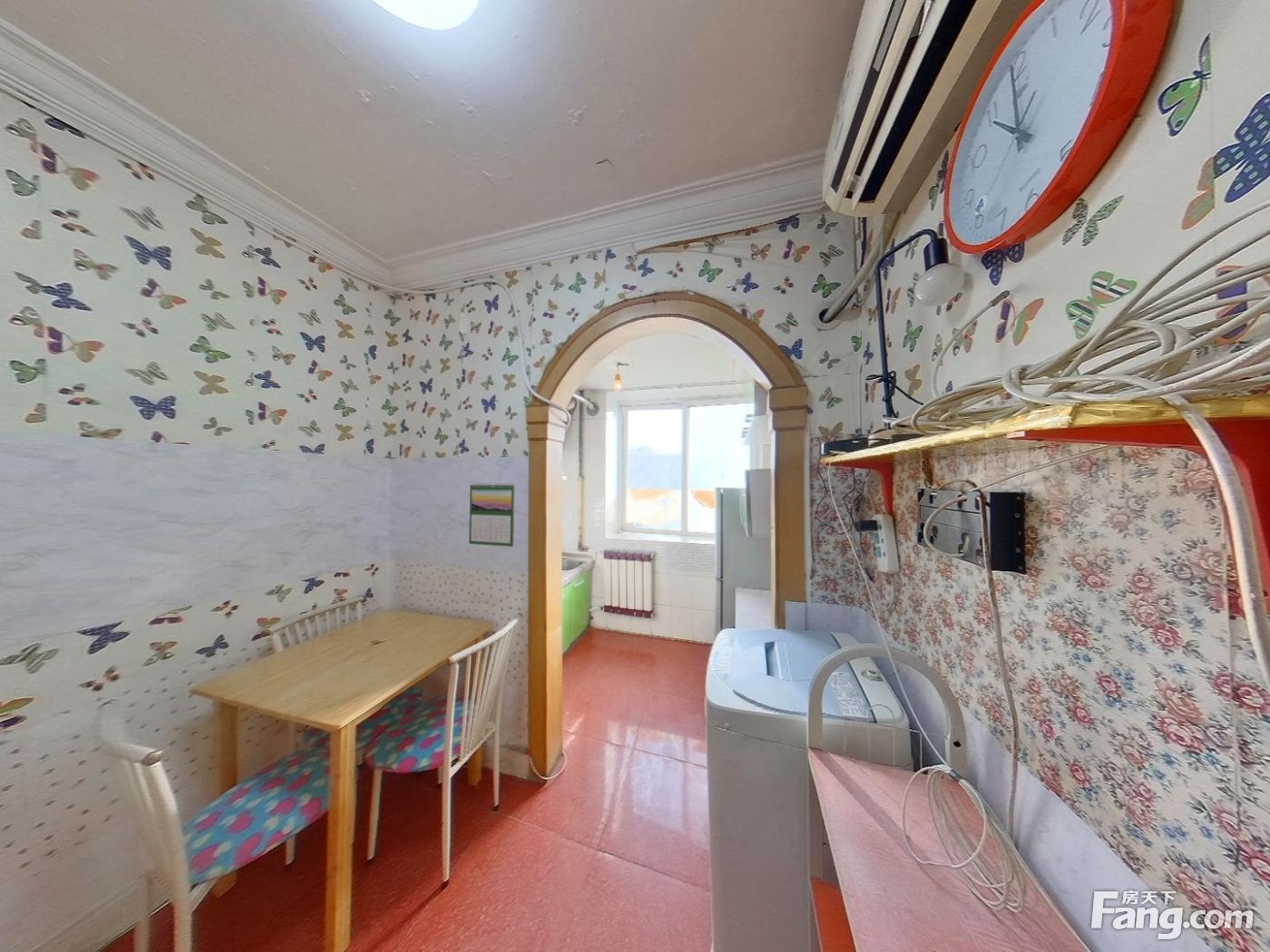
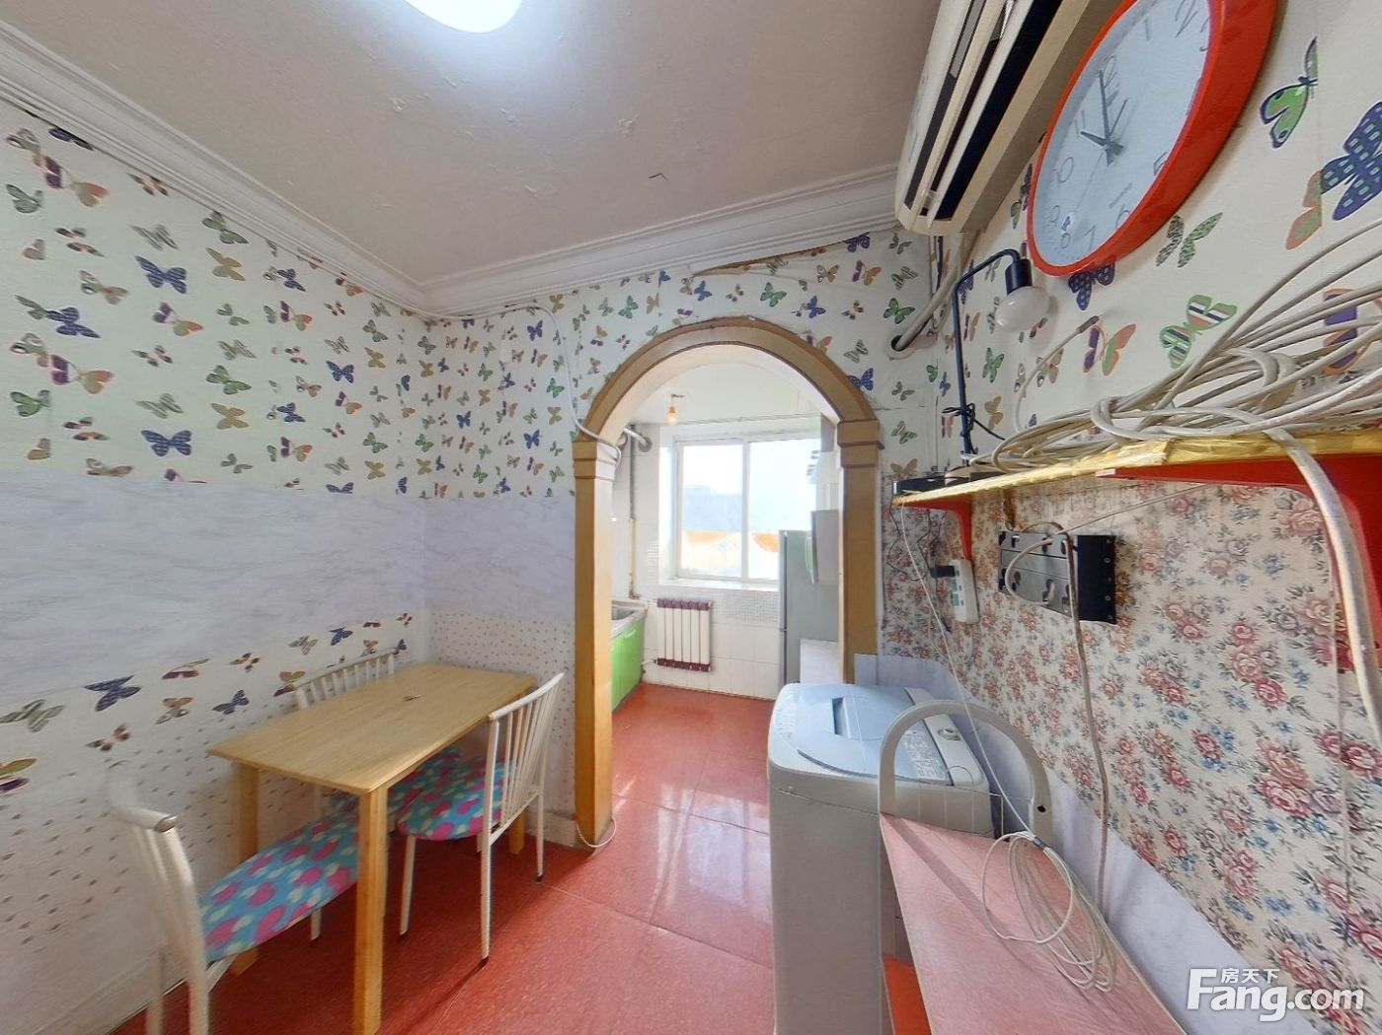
- calendar [468,481,515,548]
